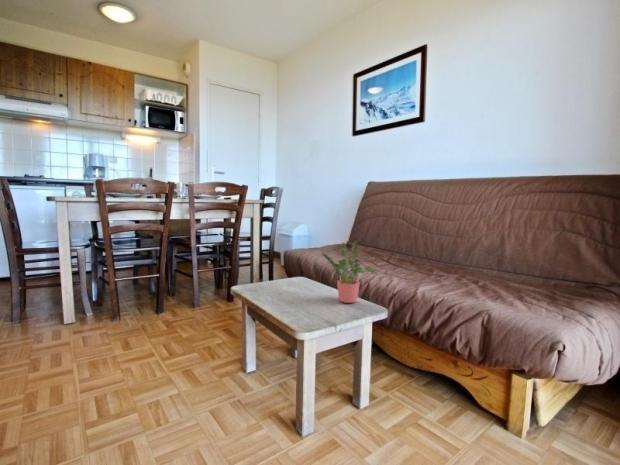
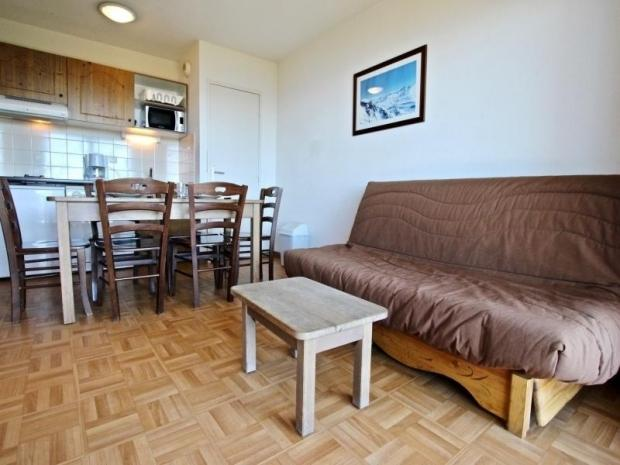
- potted plant [321,239,379,304]
